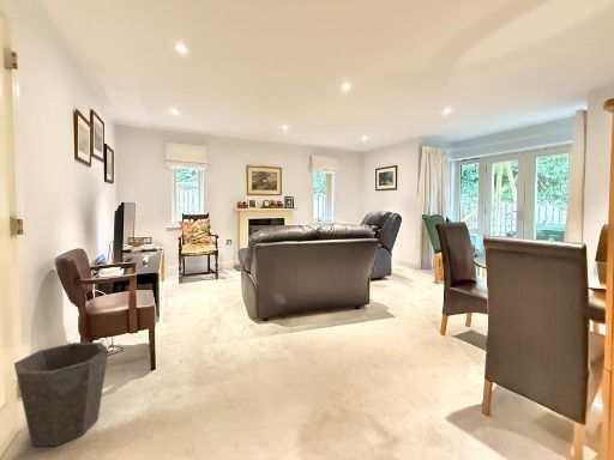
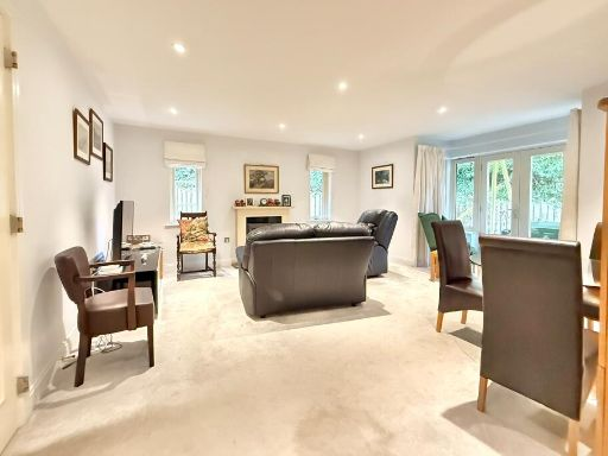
- waste bin [13,341,109,447]
